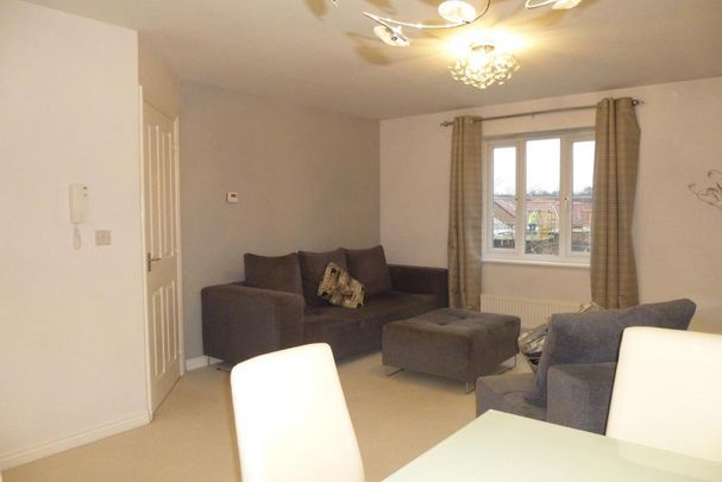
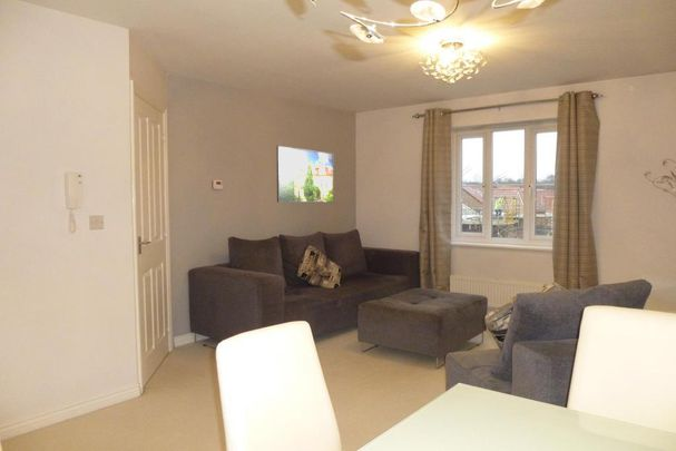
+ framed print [276,145,335,204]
